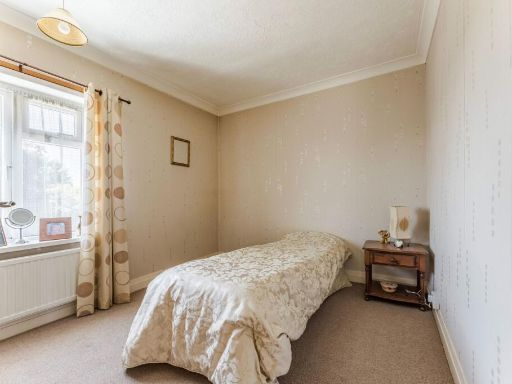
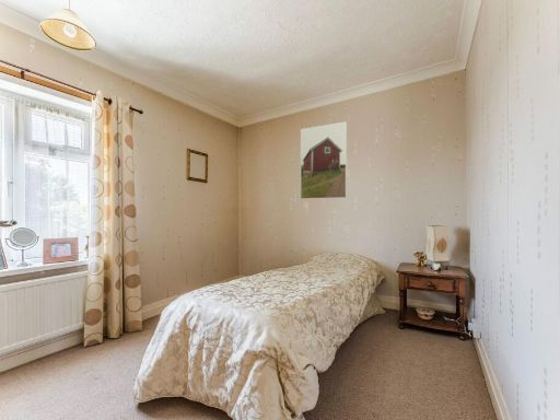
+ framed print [300,120,348,200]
